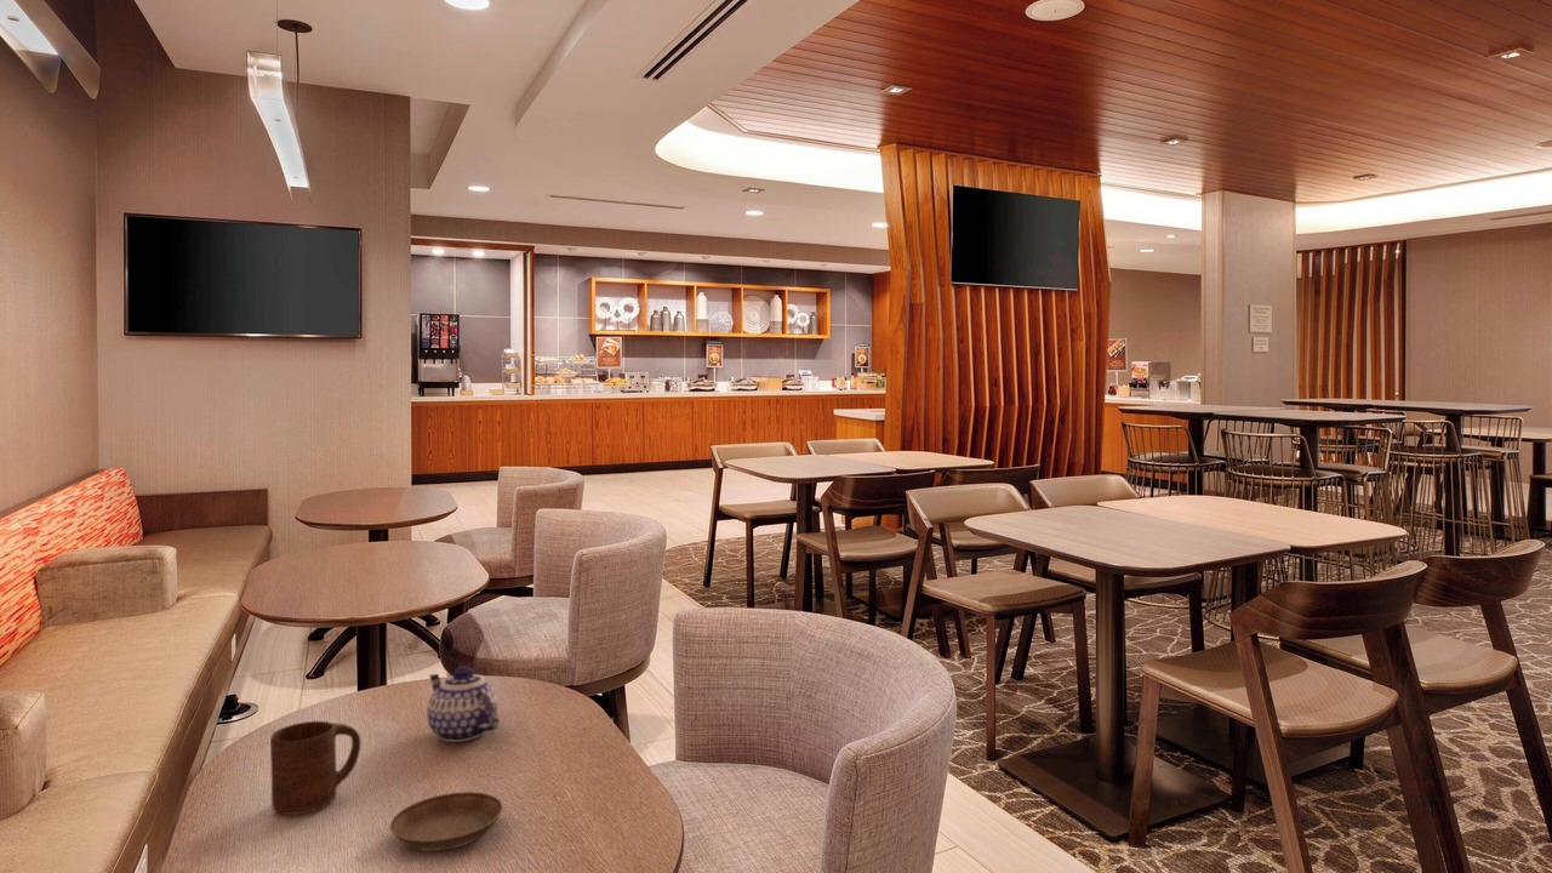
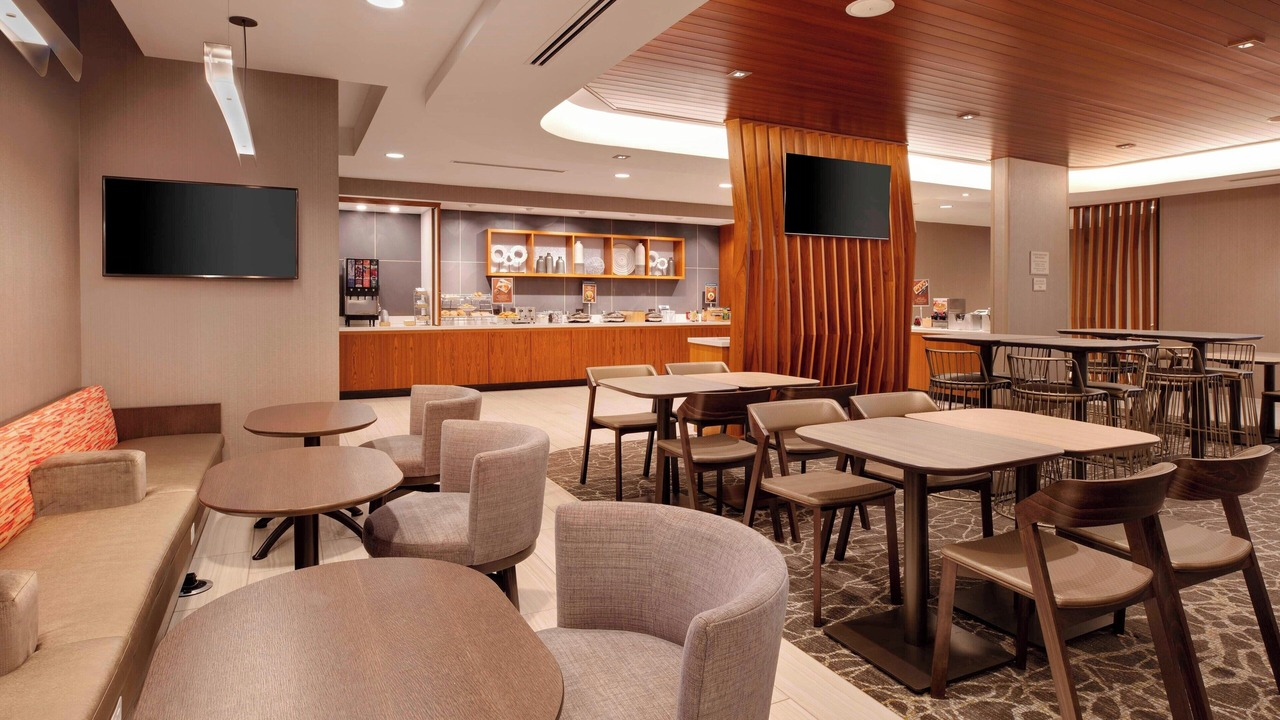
- teapot [426,664,501,743]
- saucer [389,791,504,852]
- cup [269,720,361,816]
